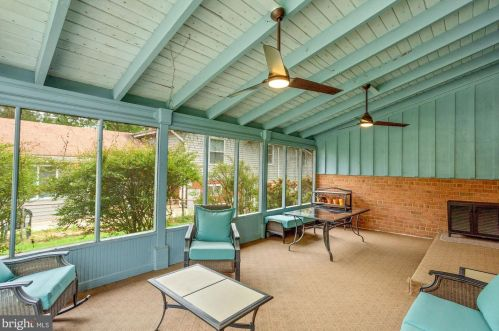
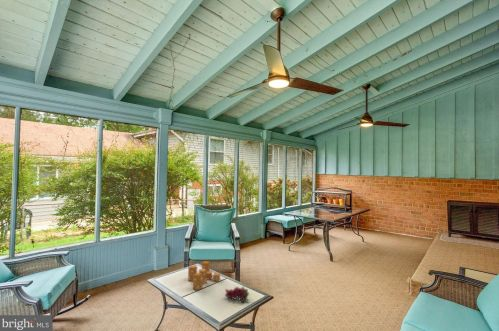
+ grapes [224,286,250,304]
+ candle [187,260,221,291]
